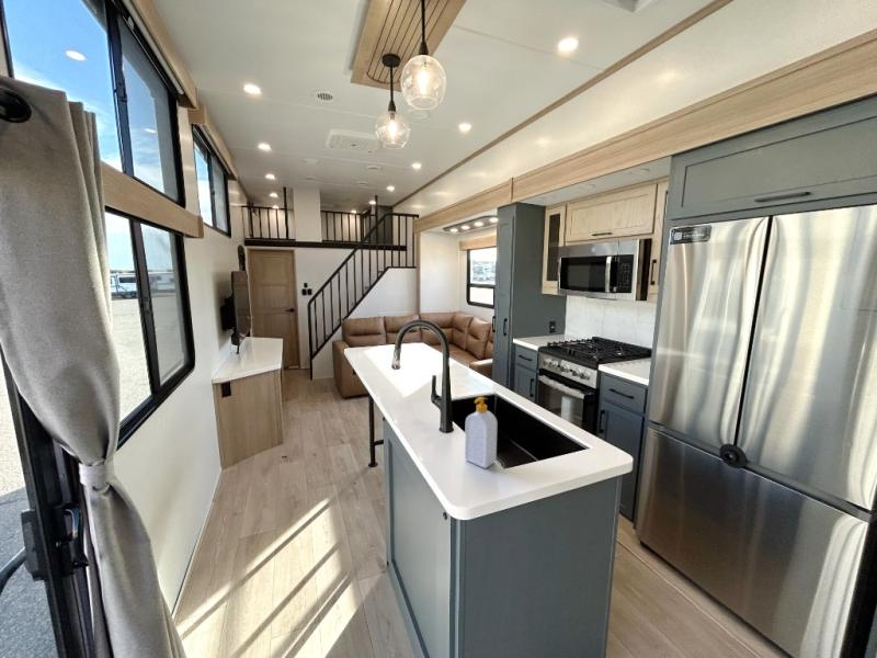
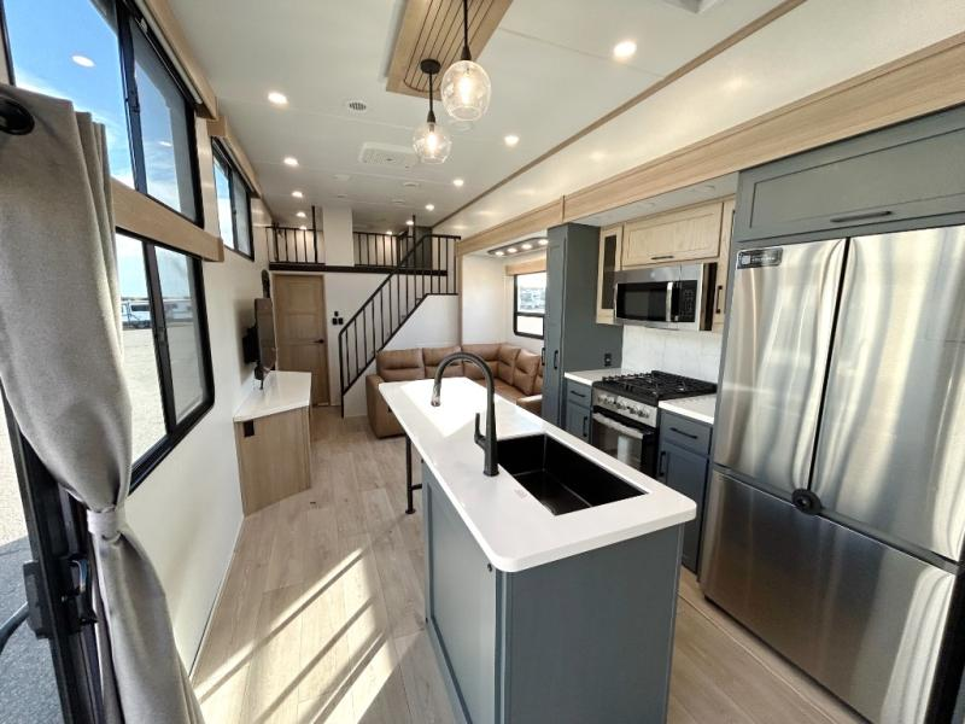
- soap bottle [464,396,499,469]
